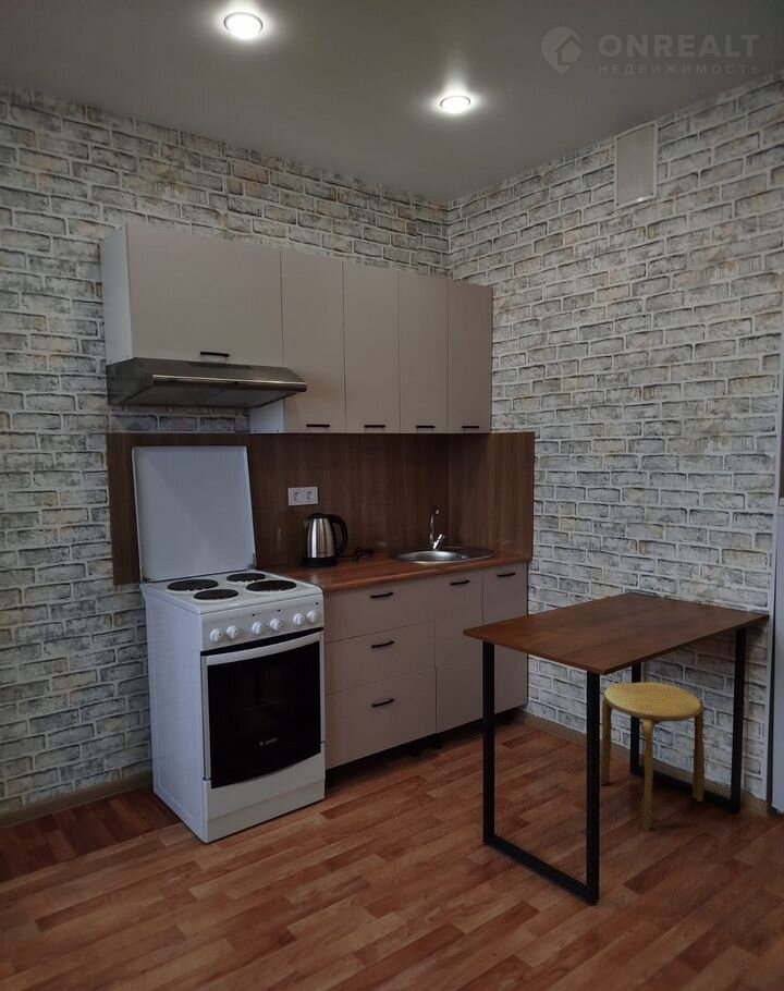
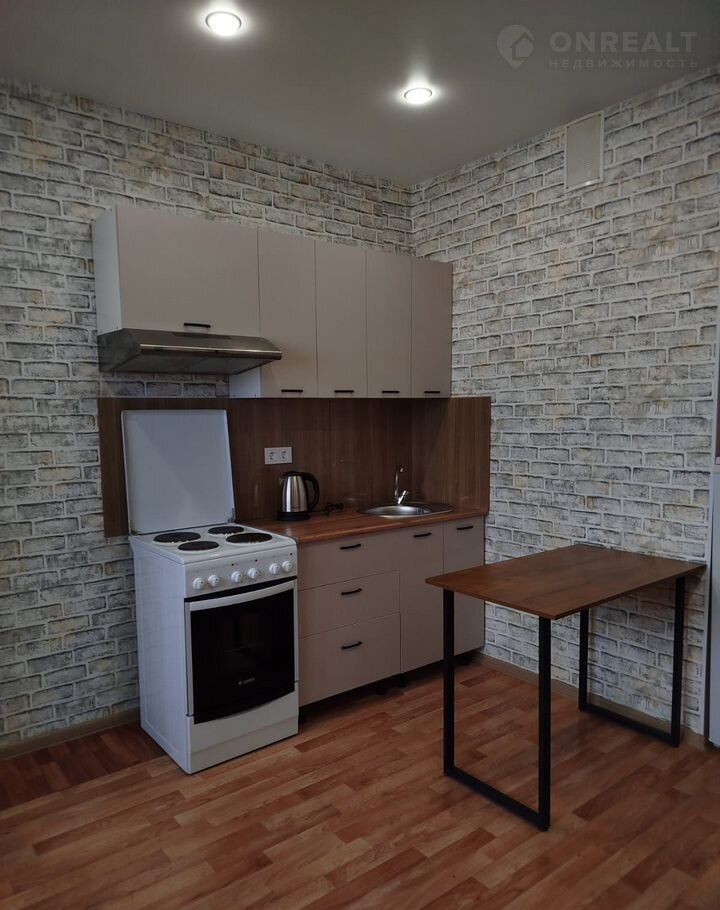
- stool [599,681,706,833]
